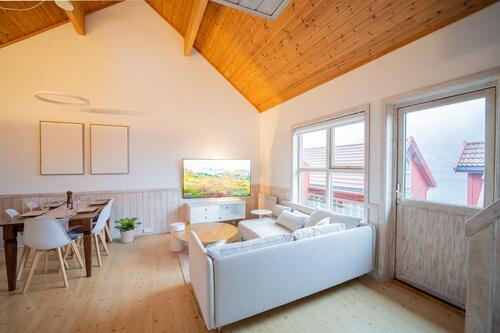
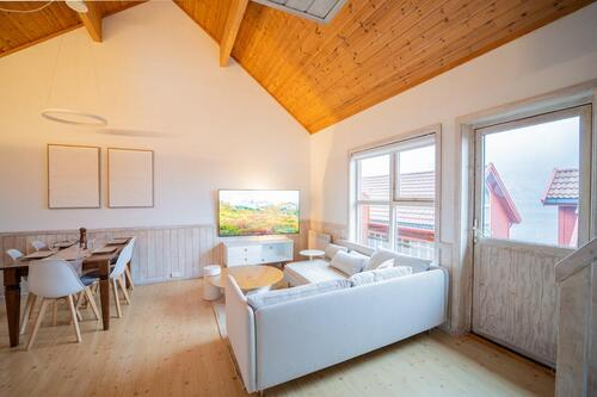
- potted plant [113,217,143,244]
